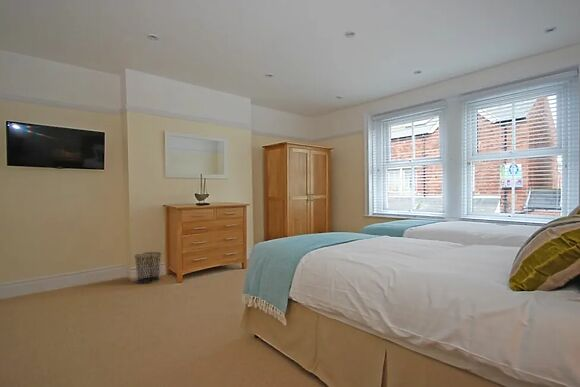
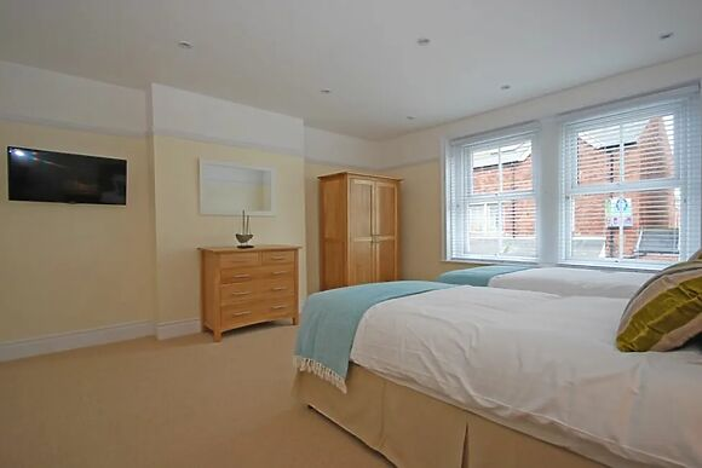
- waste bin [133,251,162,285]
